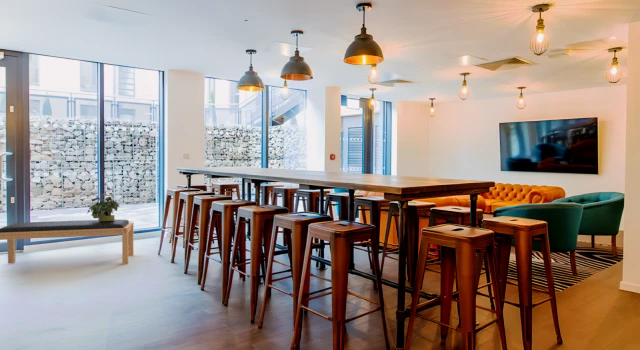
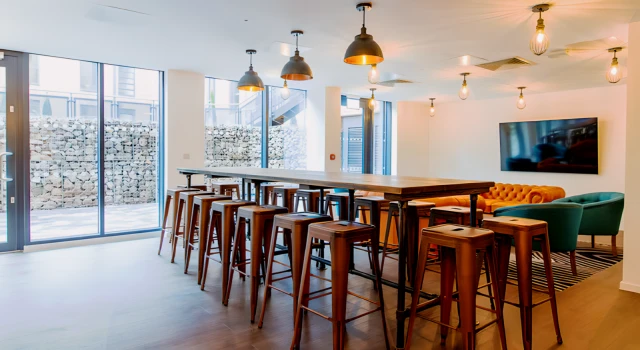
- bench [0,219,135,266]
- potted plant [87,192,121,222]
